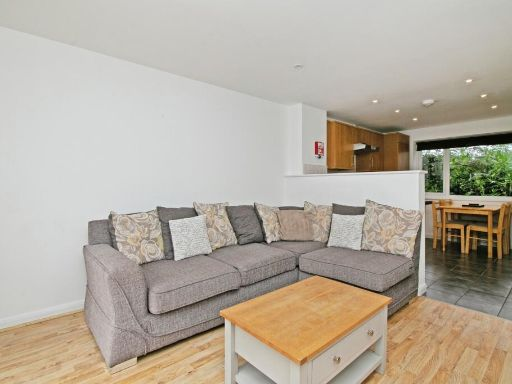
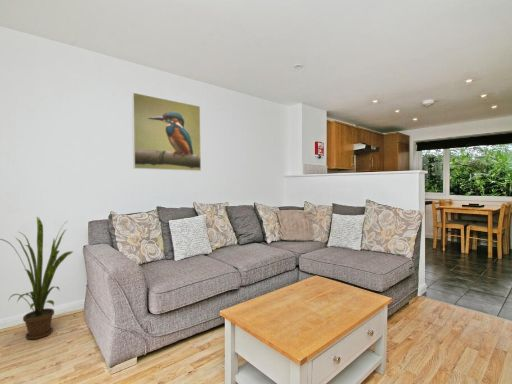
+ house plant [0,216,74,340]
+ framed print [131,91,202,172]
